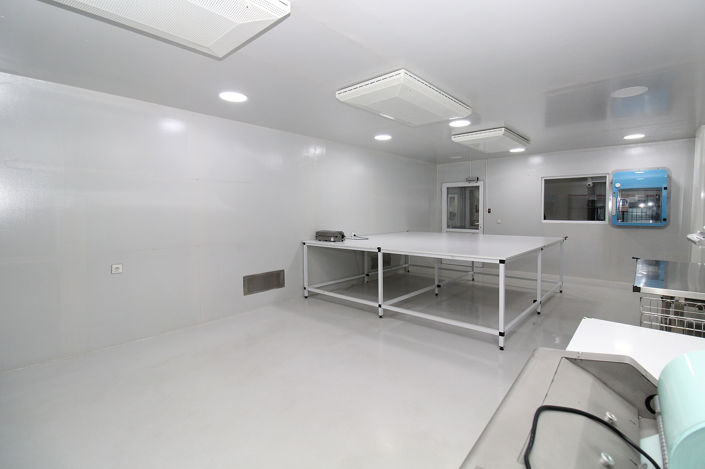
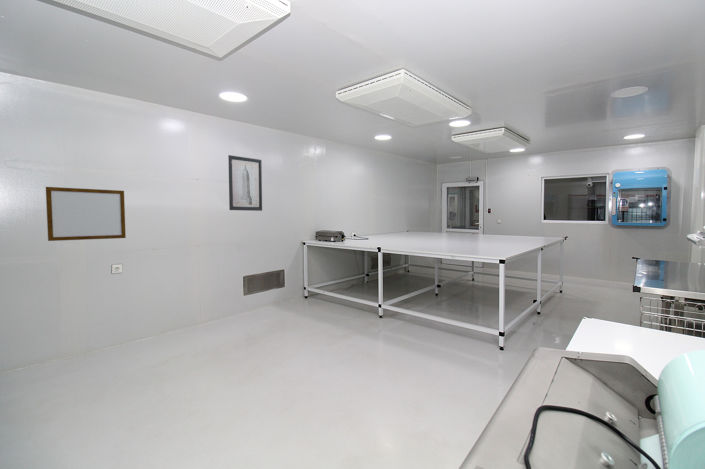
+ writing board [45,186,127,242]
+ wall art [227,154,263,212]
